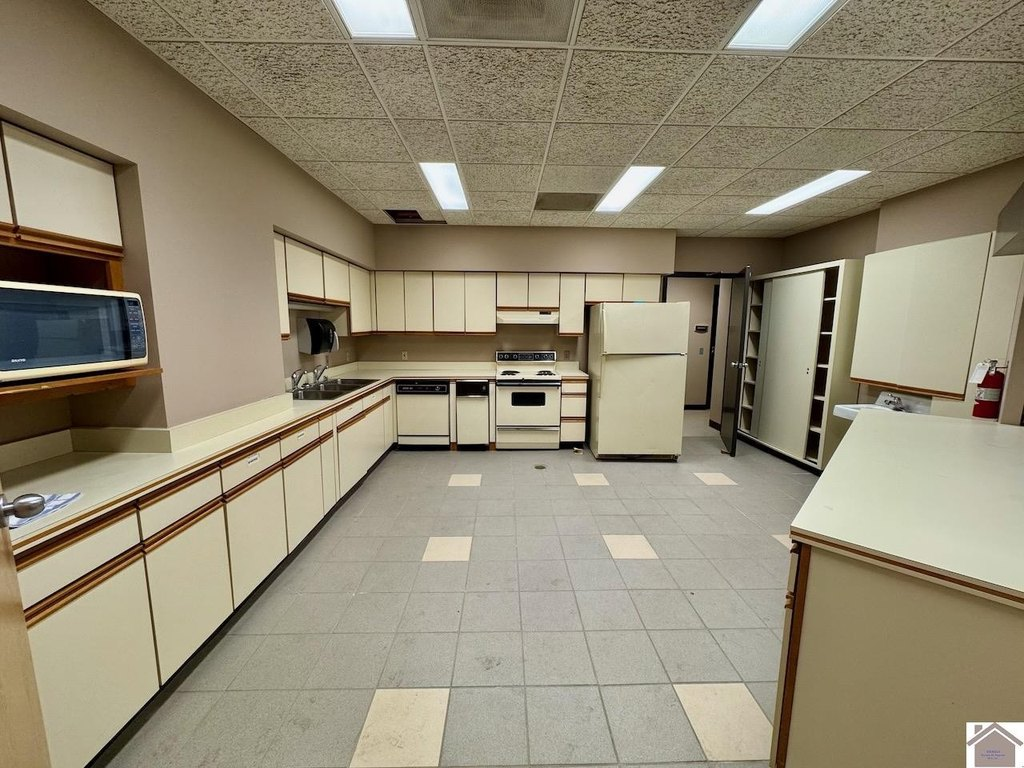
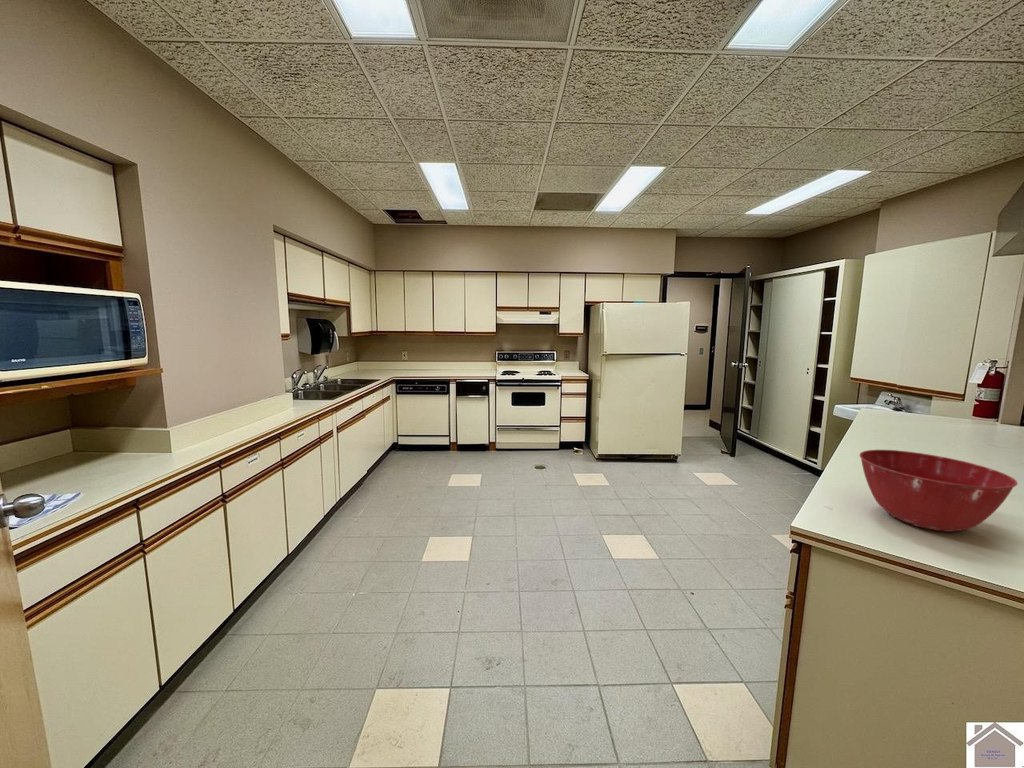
+ mixing bowl [858,449,1019,533]
